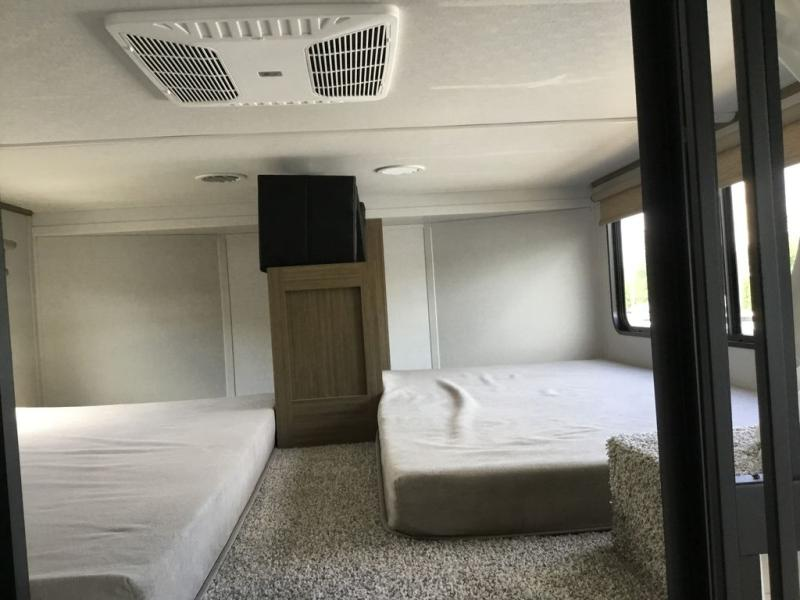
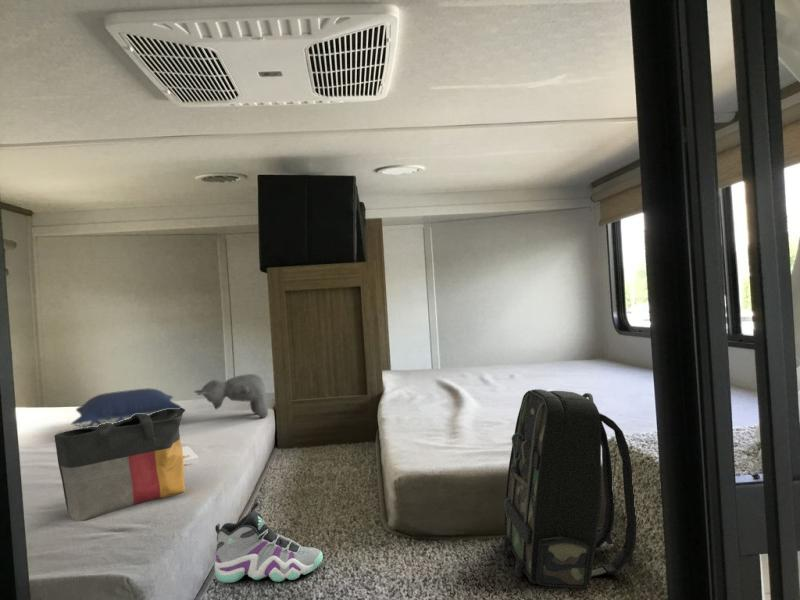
+ tote bag [53,407,186,522]
+ sneaker [214,499,324,584]
+ backpack [501,388,637,589]
+ book [182,445,200,467]
+ teddy bear [193,373,269,419]
+ pillow [70,387,183,428]
